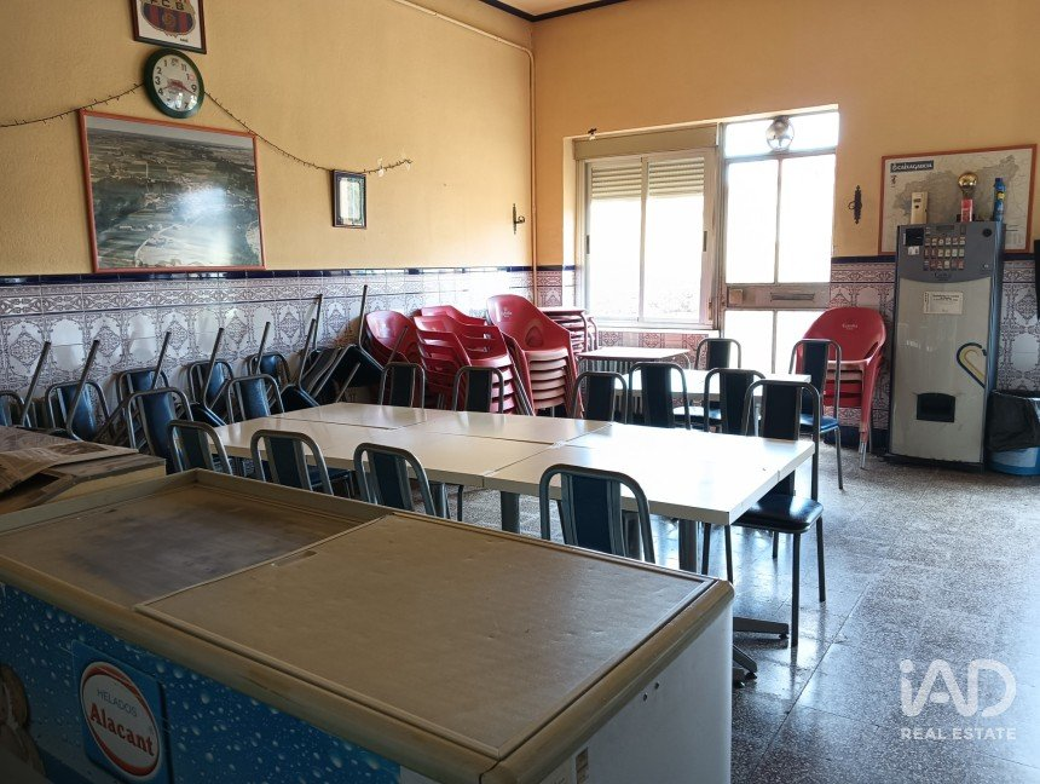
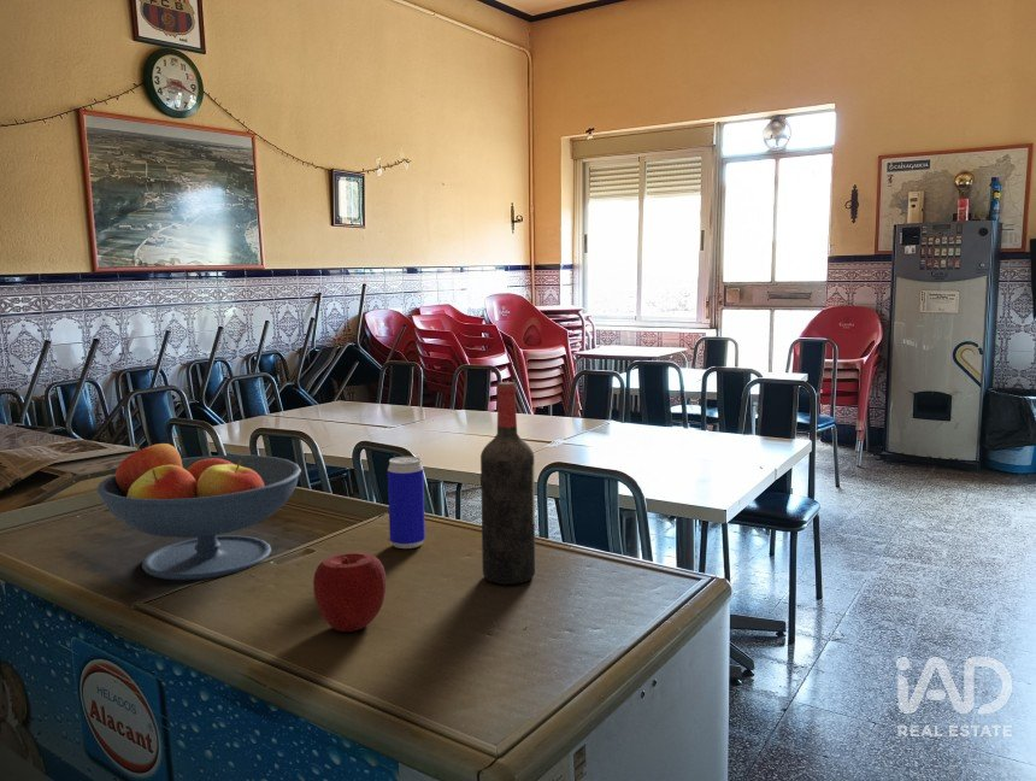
+ apple [312,551,388,633]
+ wine bottle [479,381,536,586]
+ fruit bowl [95,442,302,581]
+ beverage can [387,456,426,550]
